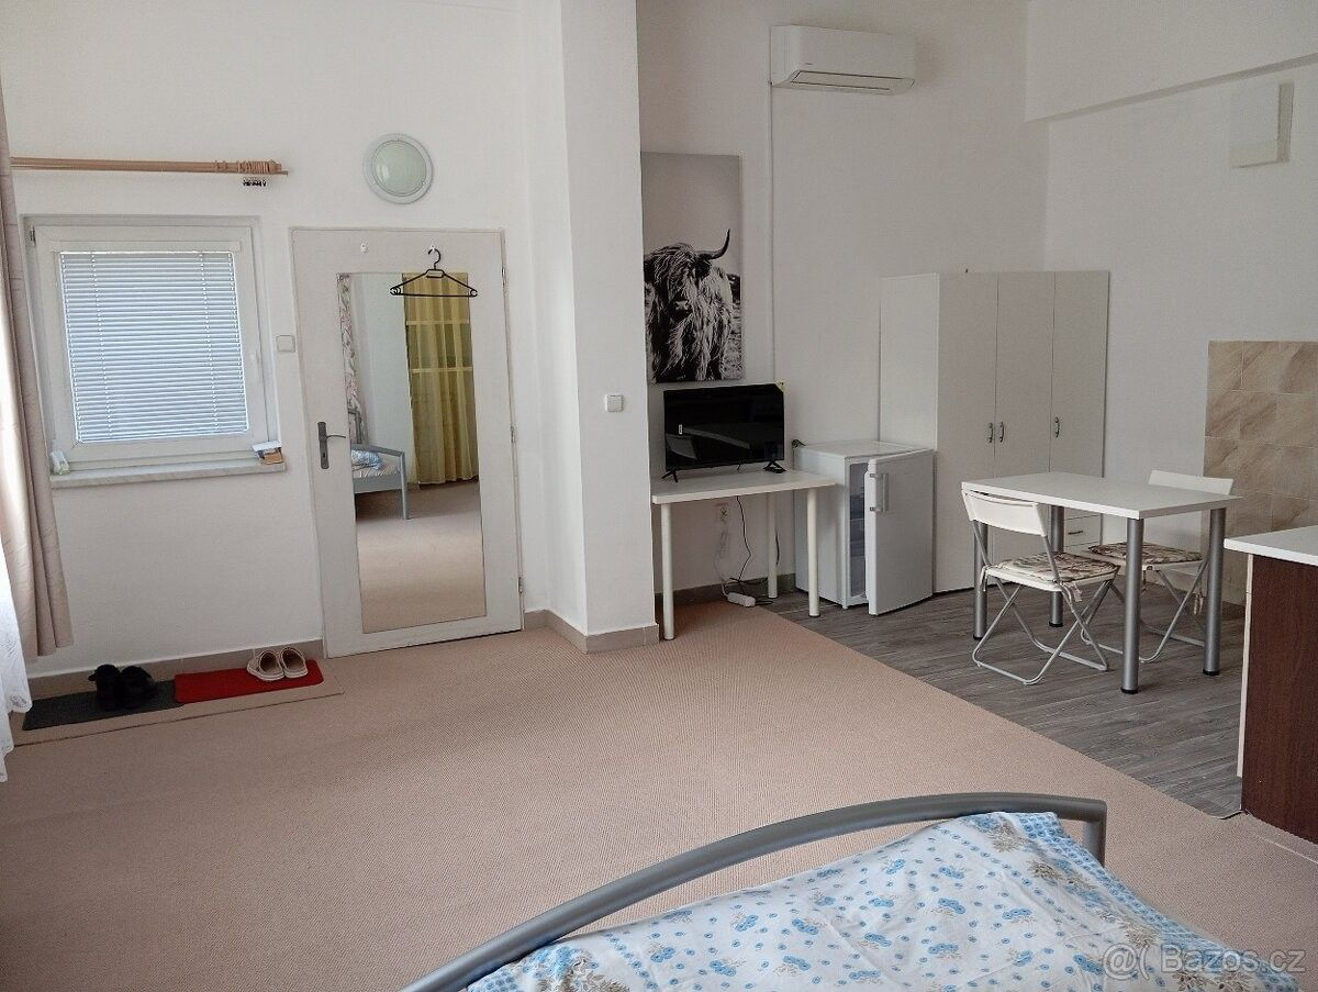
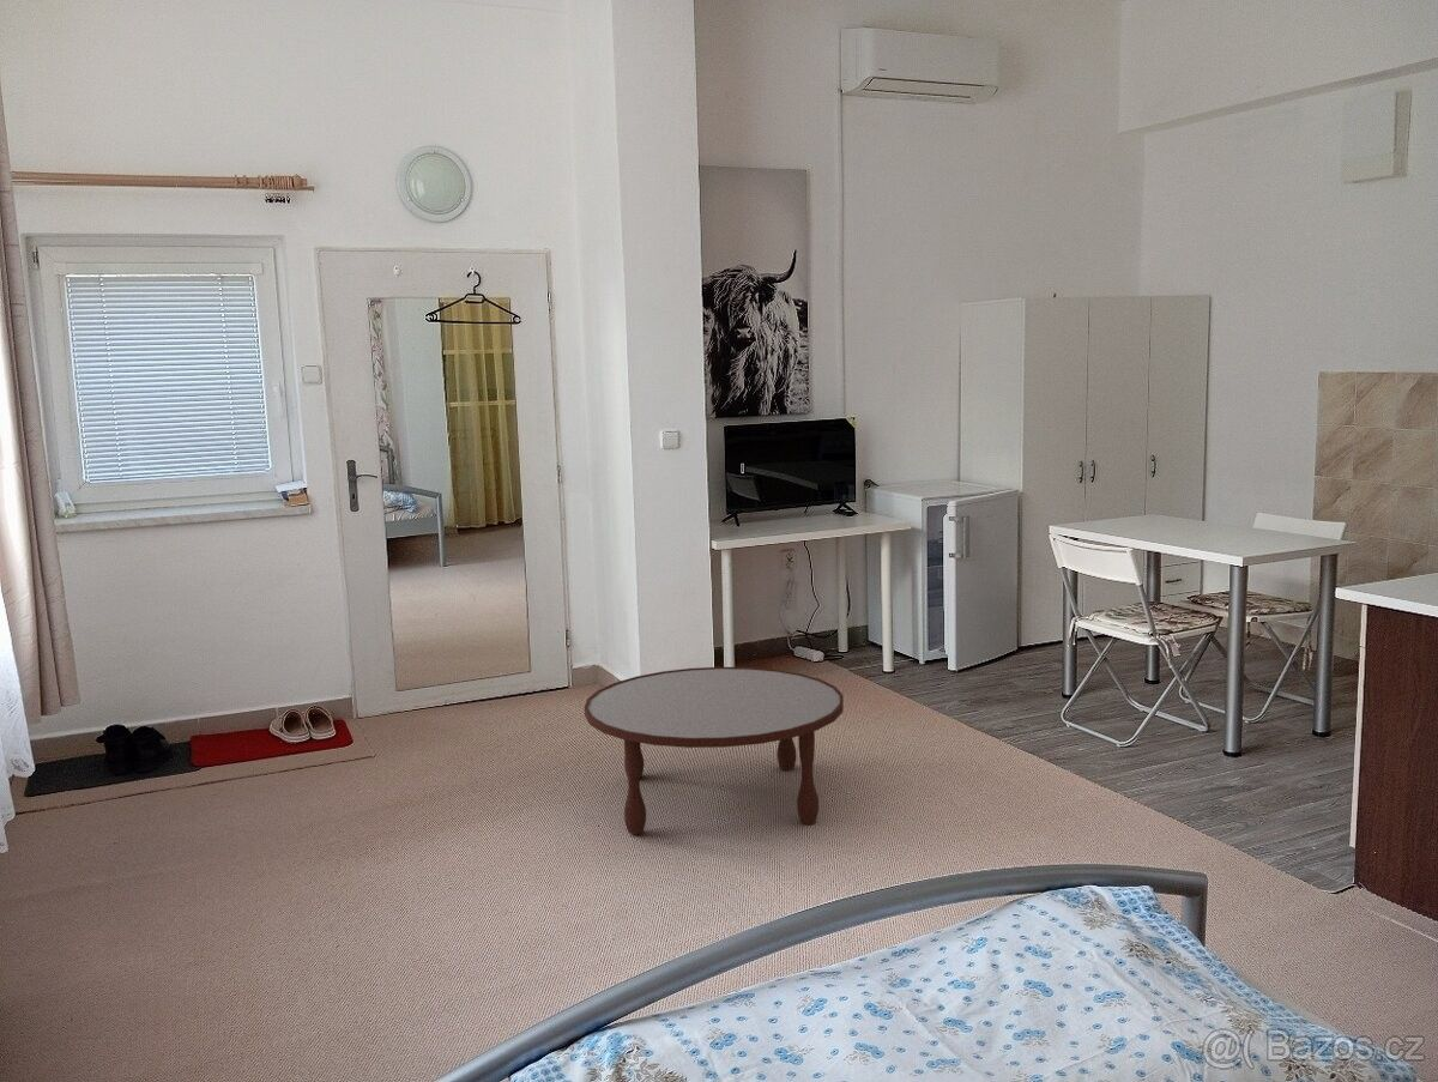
+ coffee table [584,666,845,835]
